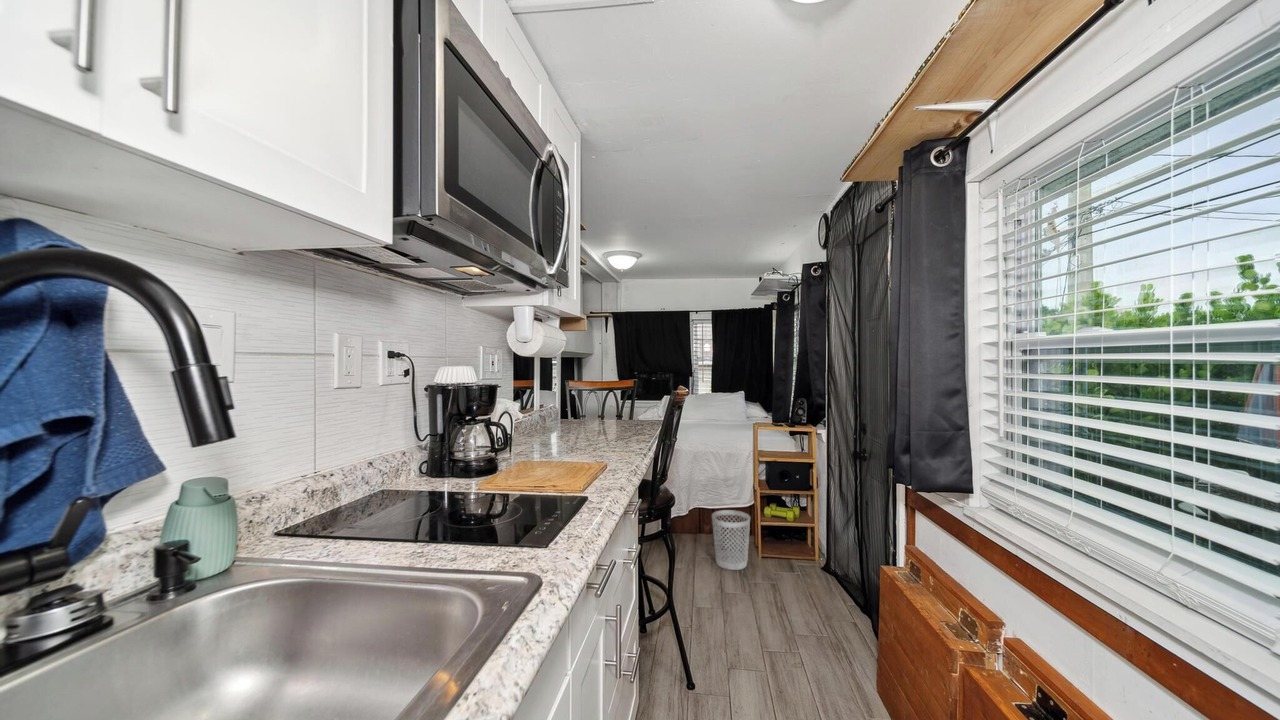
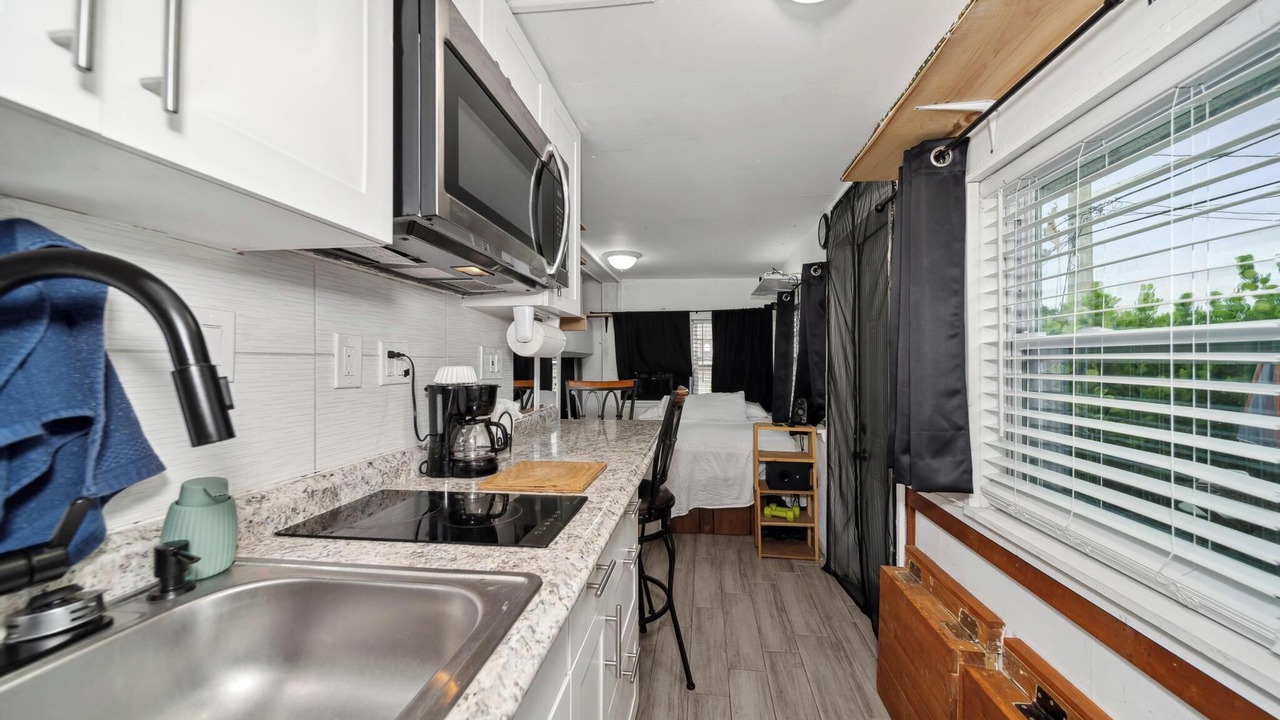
- wastebasket [711,509,751,571]
